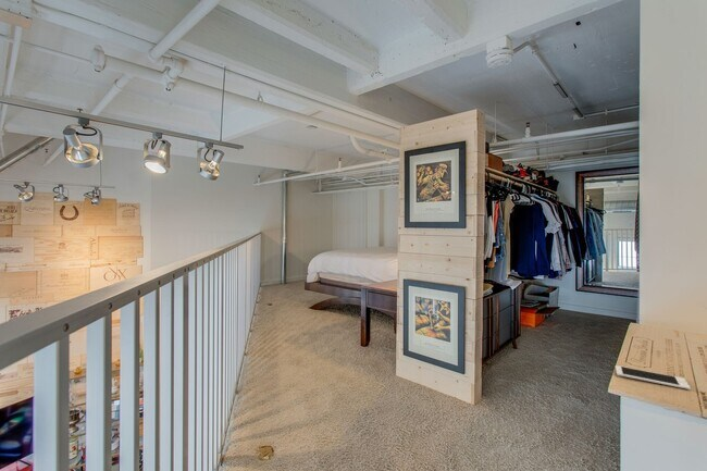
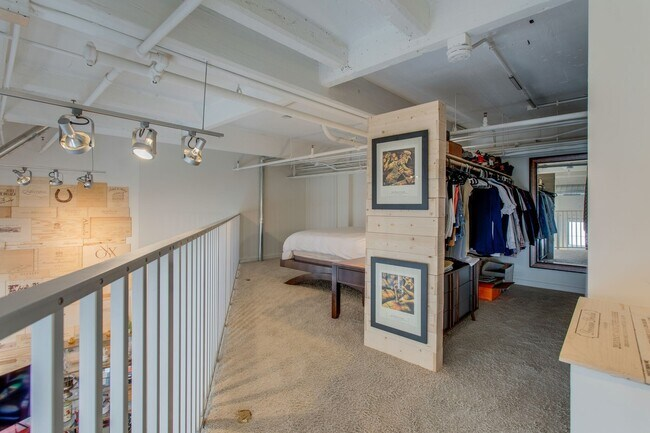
- cell phone [615,364,691,391]
